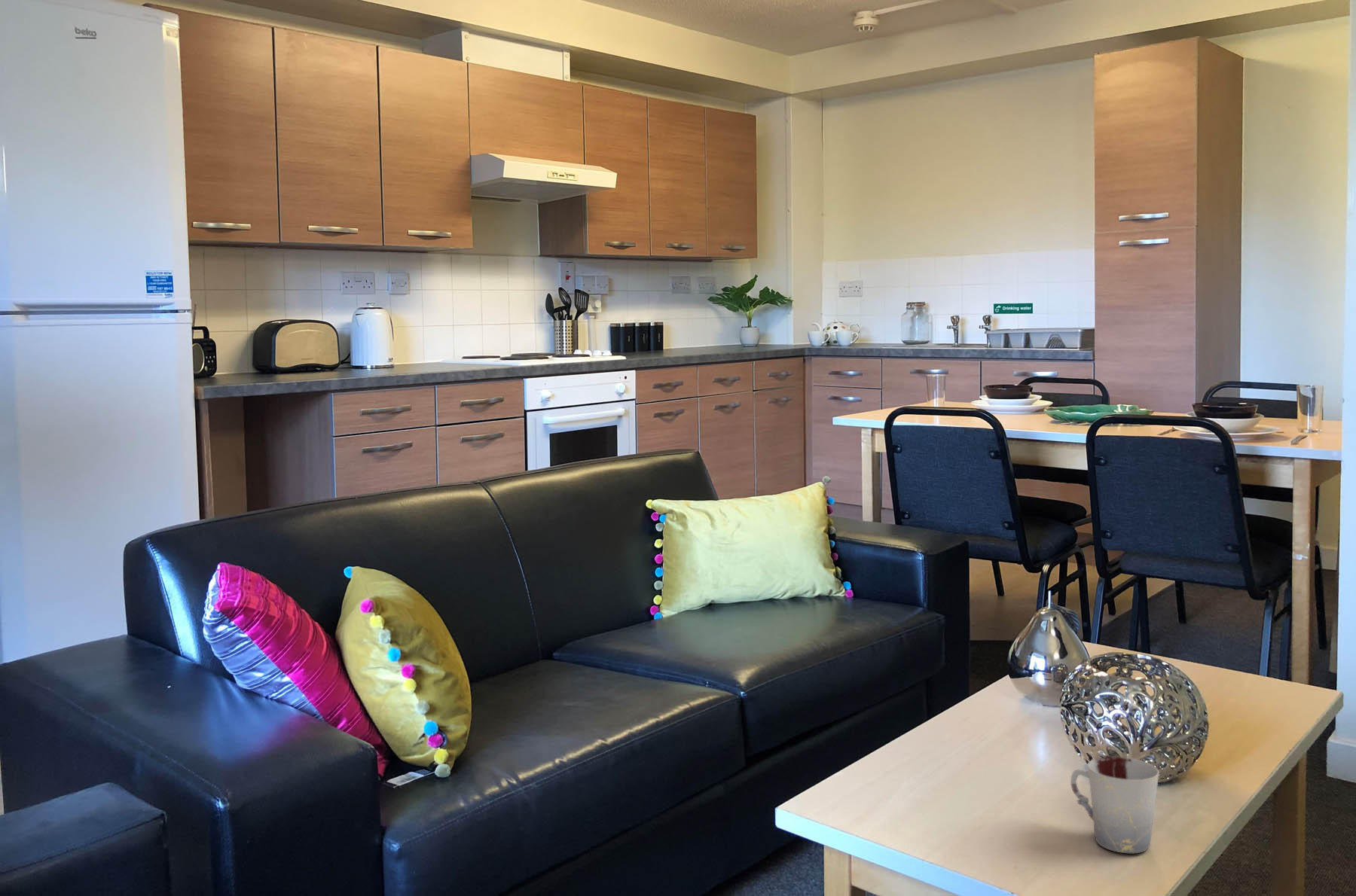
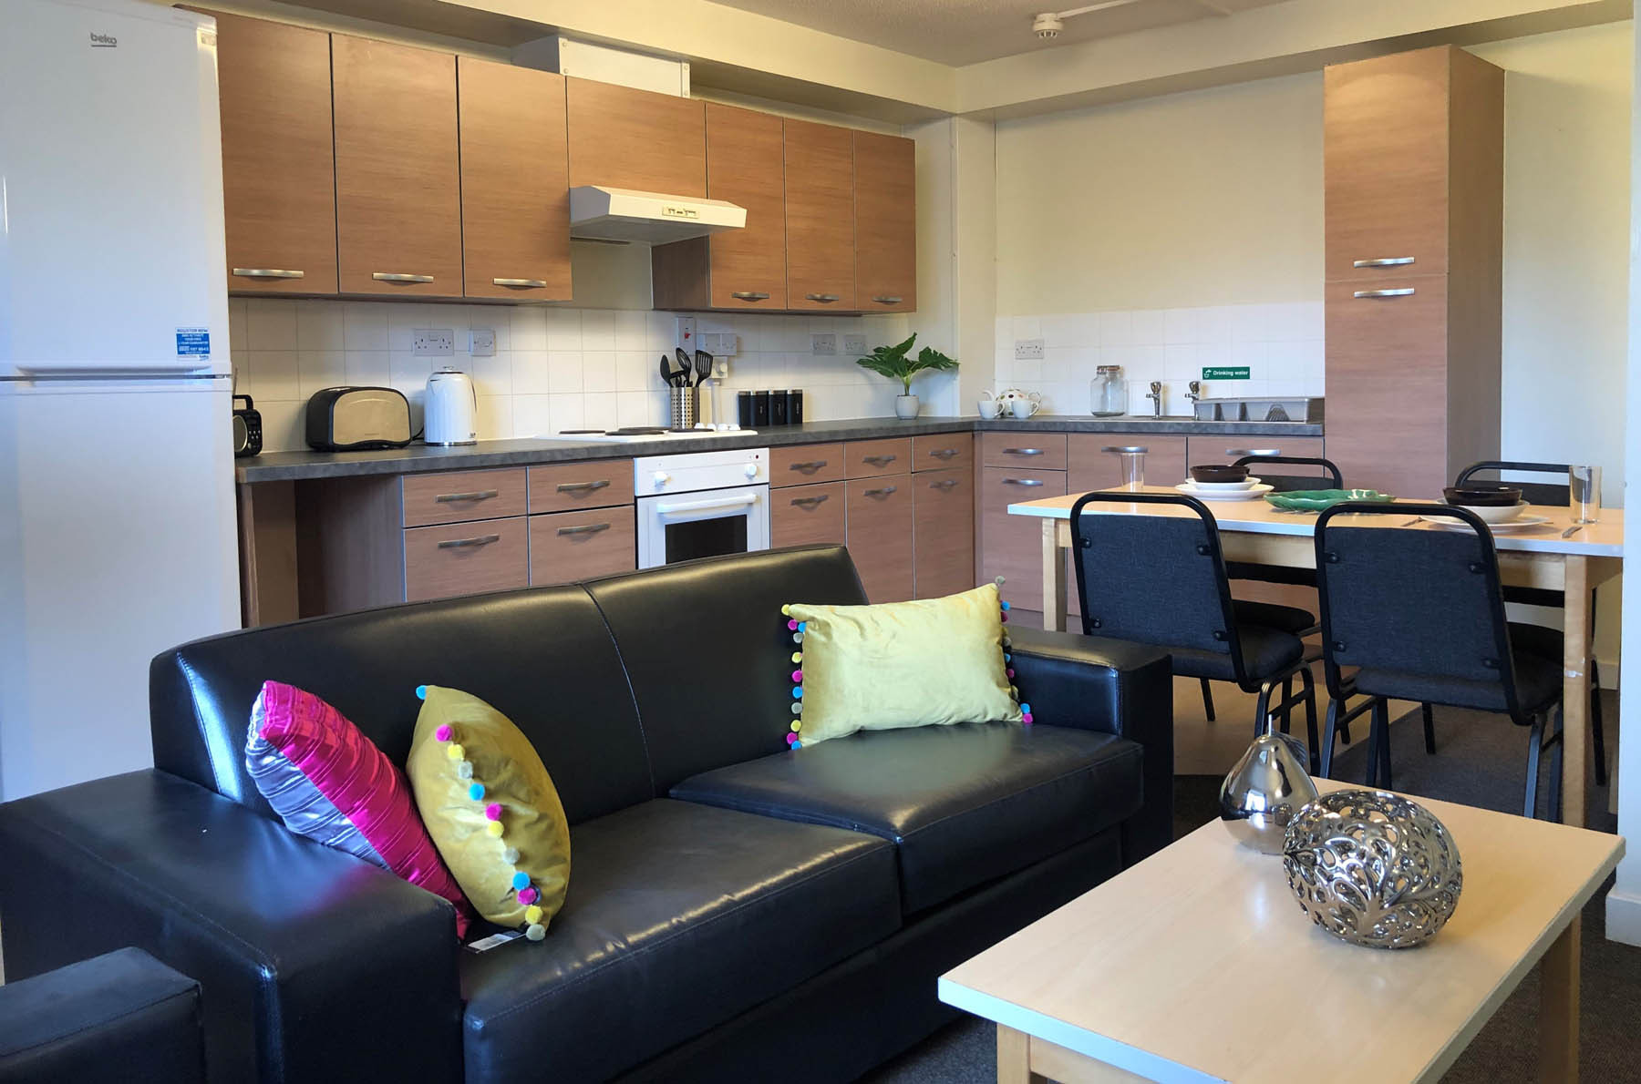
- cup [1070,756,1160,854]
